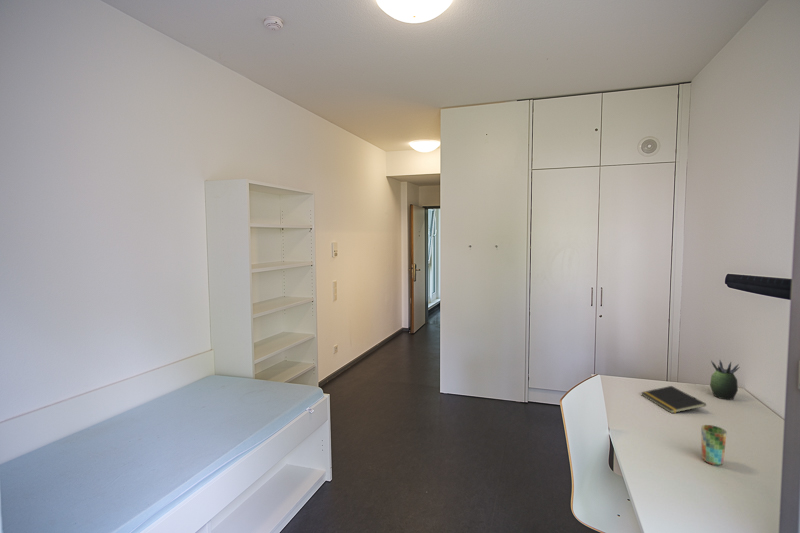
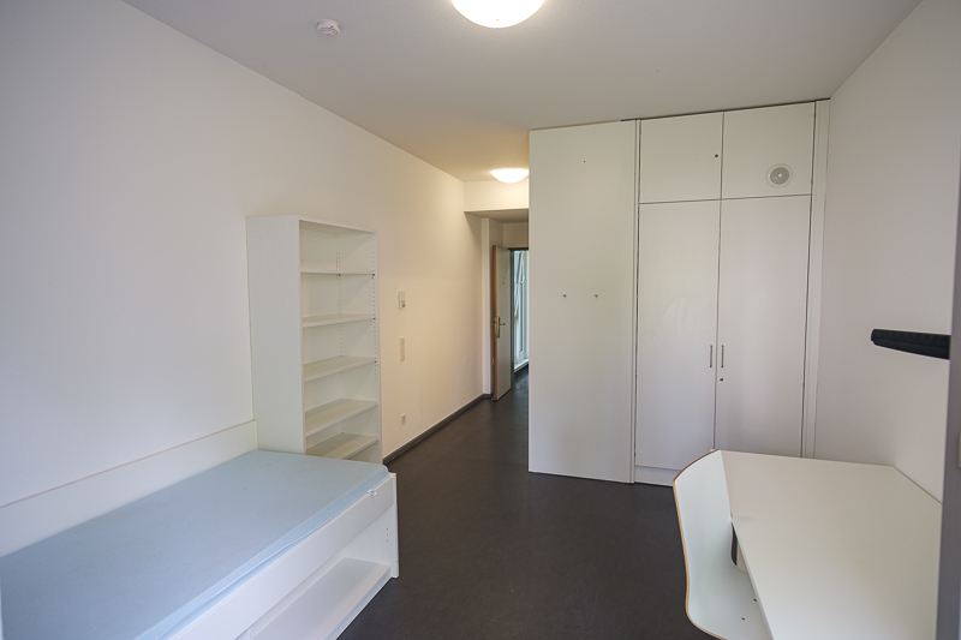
- notepad [640,385,707,414]
- succulent plant [709,360,740,400]
- cup [700,424,728,466]
